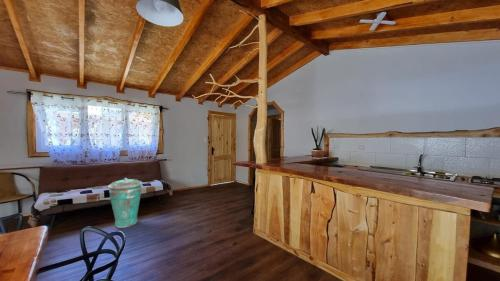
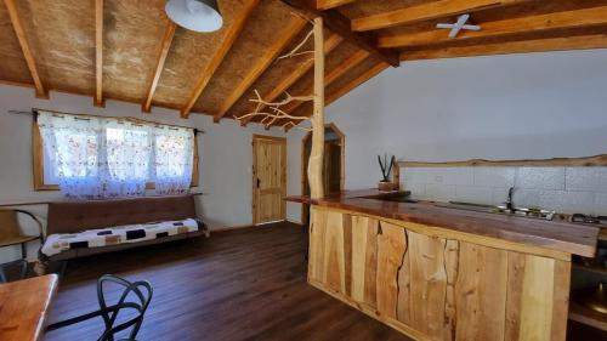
- trash can [107,177,143,229]
